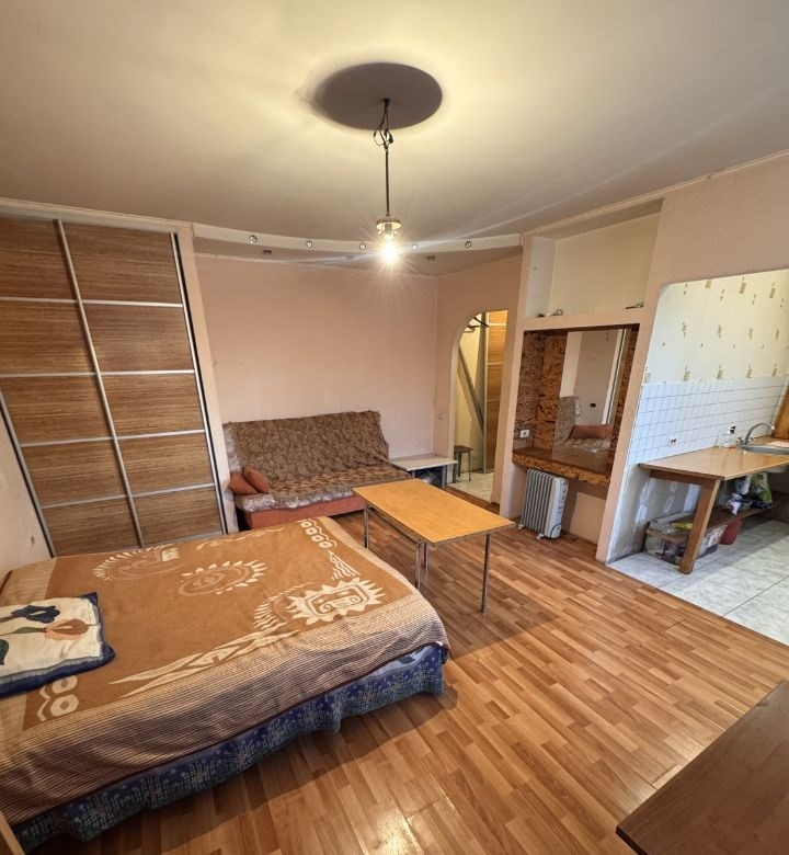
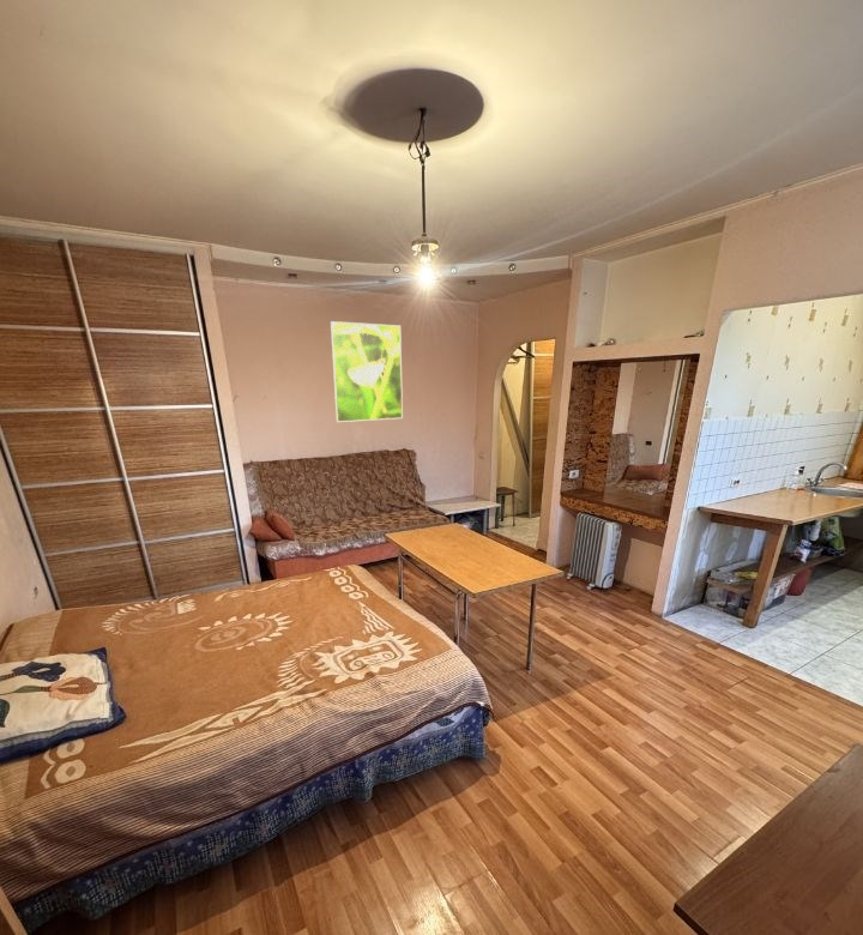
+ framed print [330,320,404,423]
